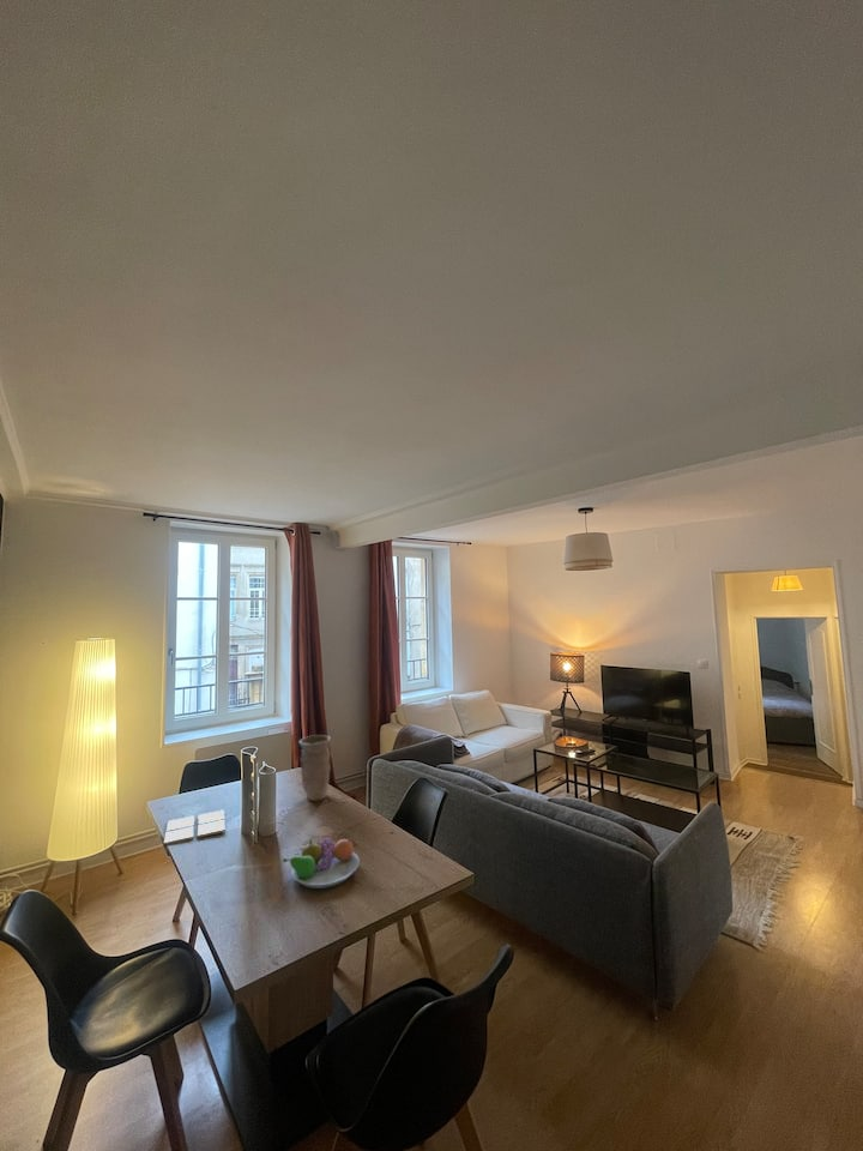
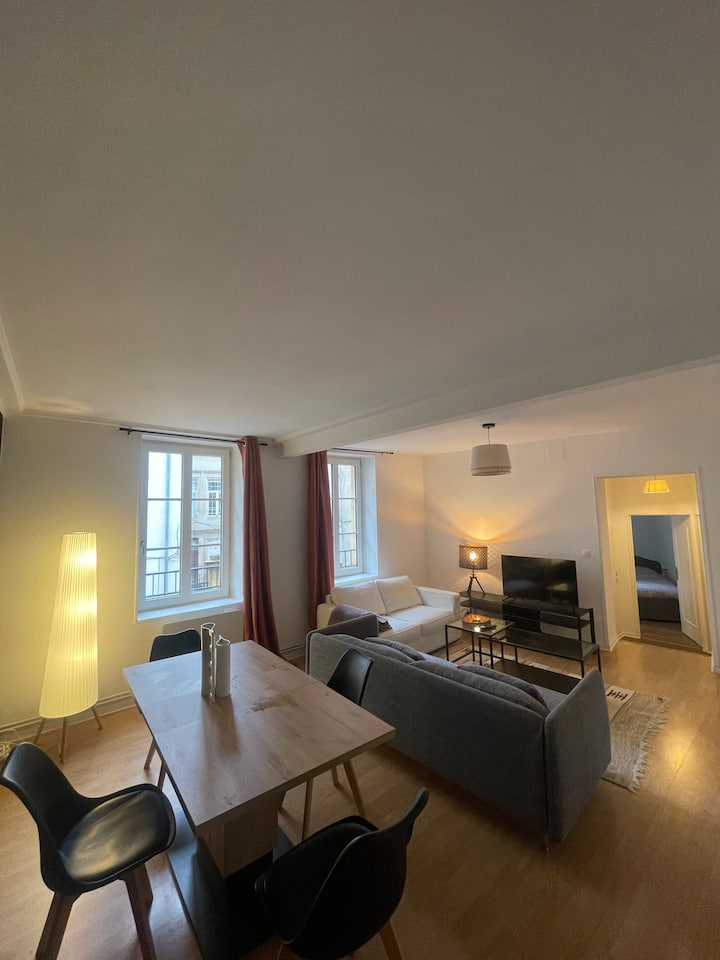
- vase [298,734,332,802]
- fruit bowl [282,837,361,890]
- drink coaster [162,808,227,845]
